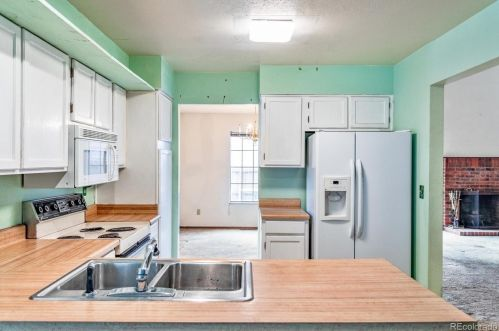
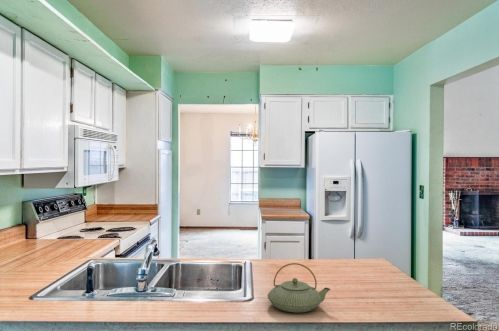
+ teapot [267,262,331,313]
